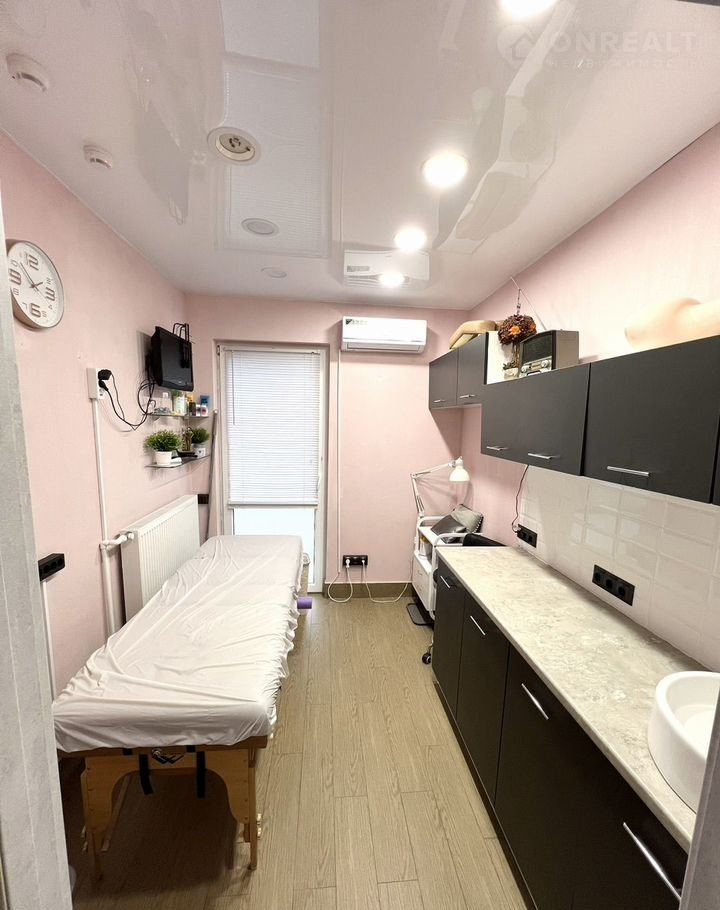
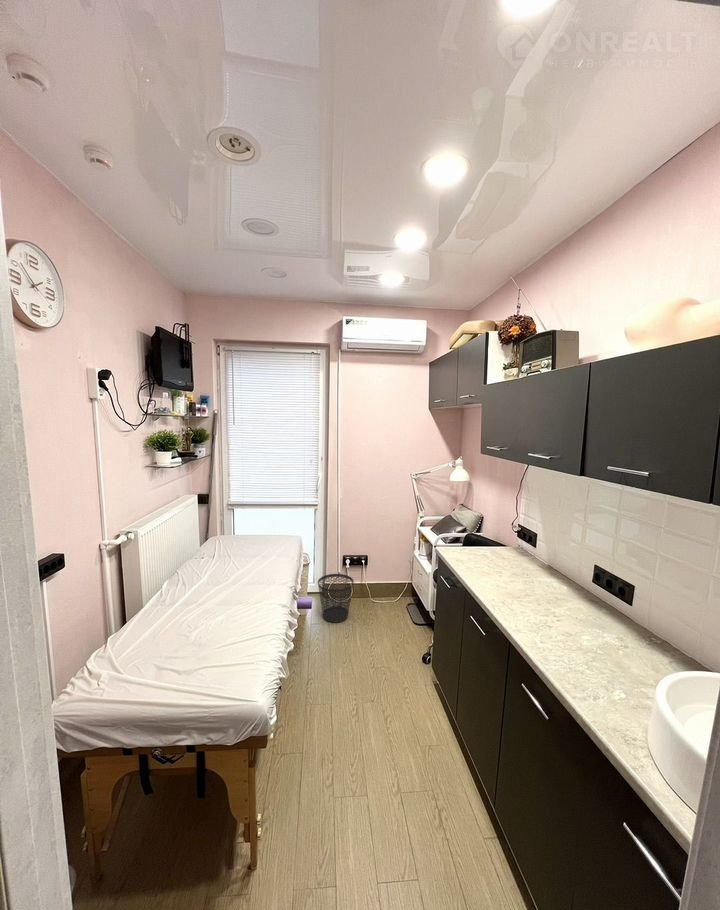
+ wastebasket [317,573,355,624]
